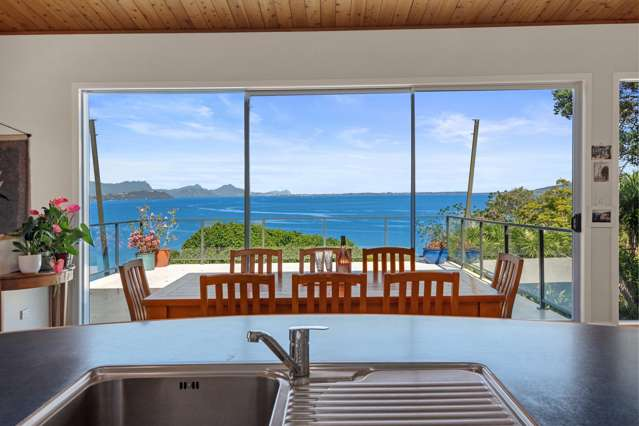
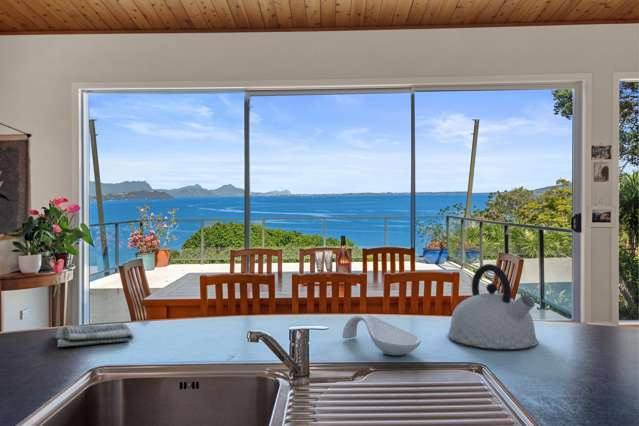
+ spoon rest [341,314,422,356]
+ dish towel [54,322,135,348]
+ kettle [447,263,539,350]
